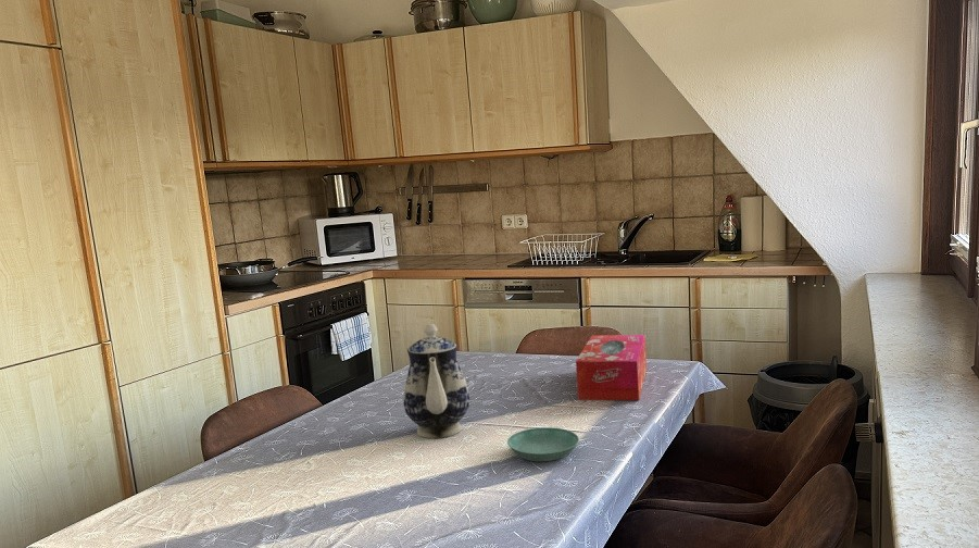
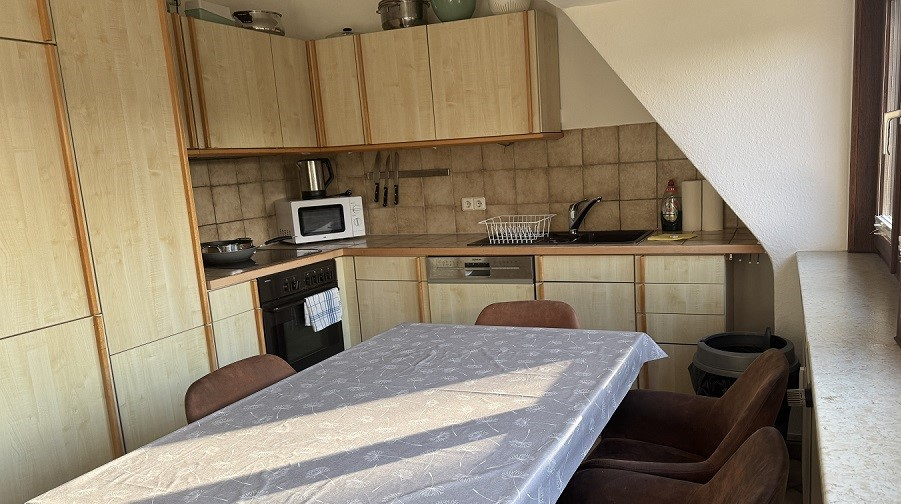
- teapot [402,323,470,439]
- saucer [506,426,580,462]
- tissue box [575,334,648,401]
